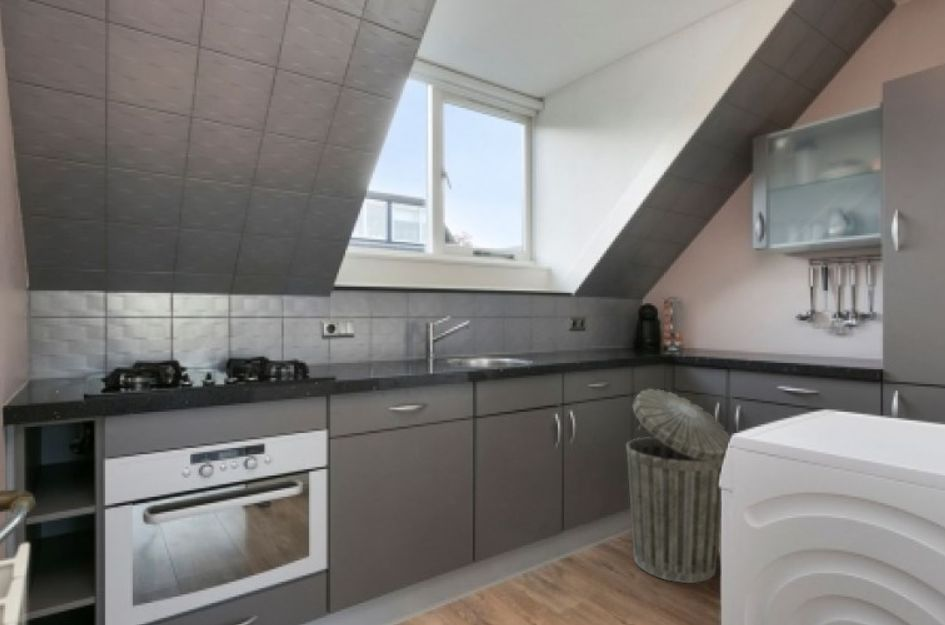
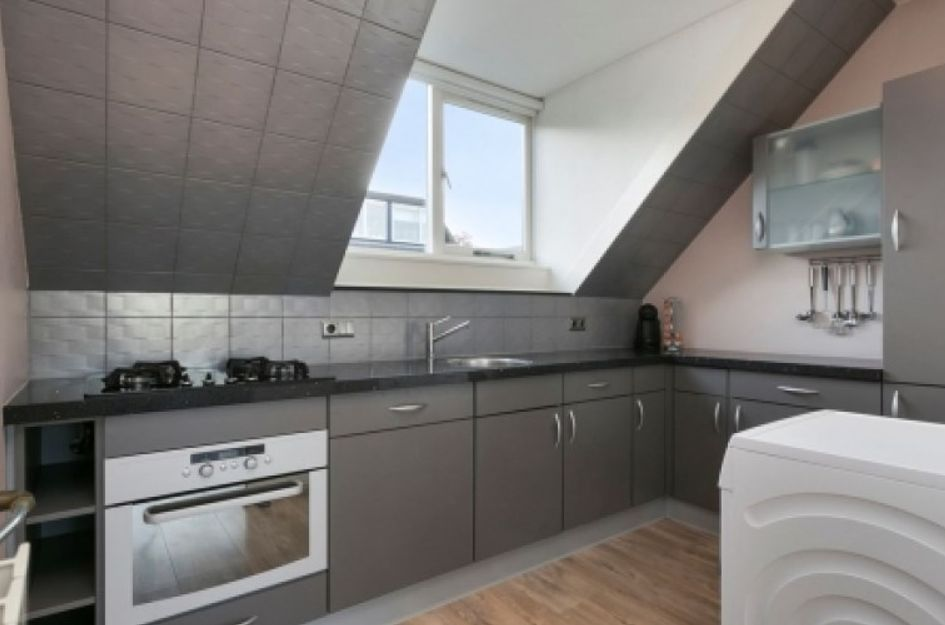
- trash can [625,388,731,584]
